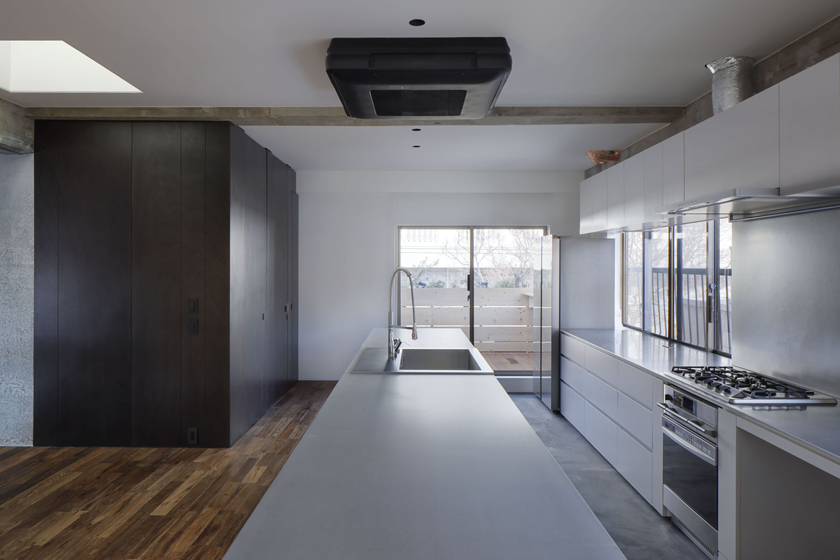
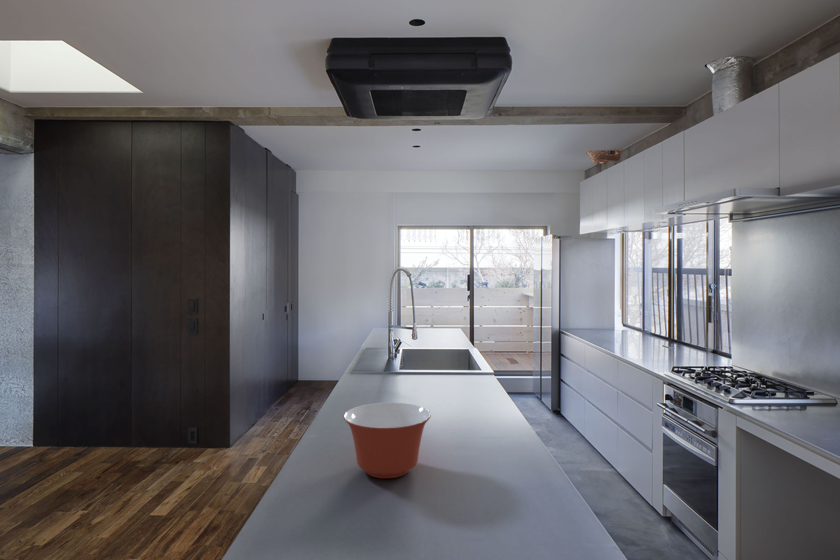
+ mixing bowl [343,402,432,479]
